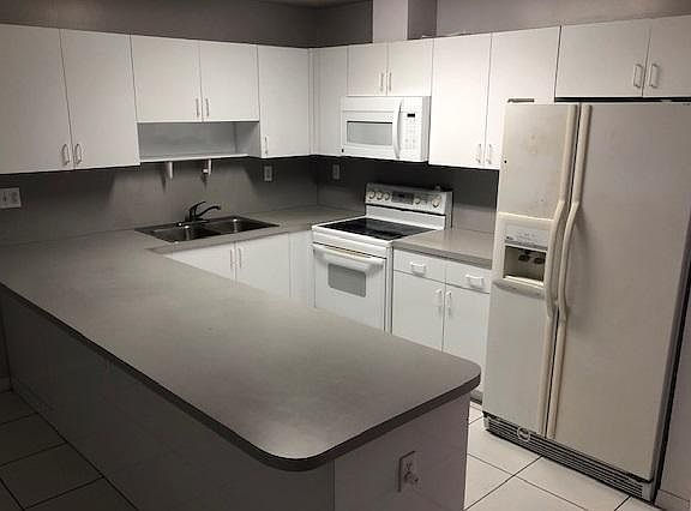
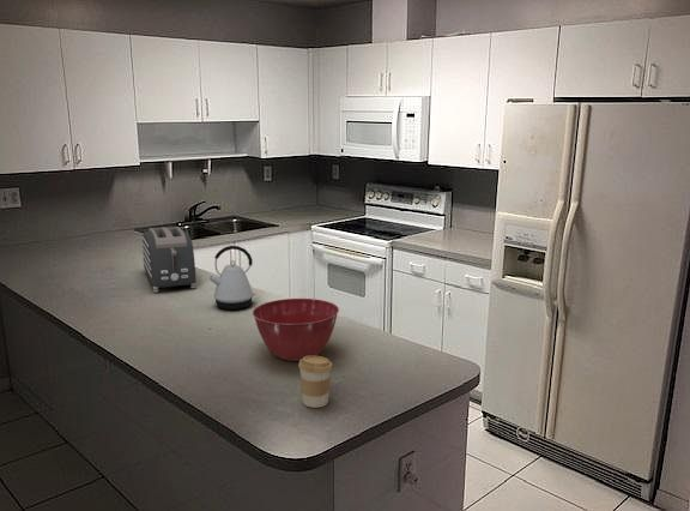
+ kettle [207,245,258,311]
+ coffee cup [297,355,333,409]
+ mixing bowl [252,297,340,362]
+ toaster [141,226,198,293]
